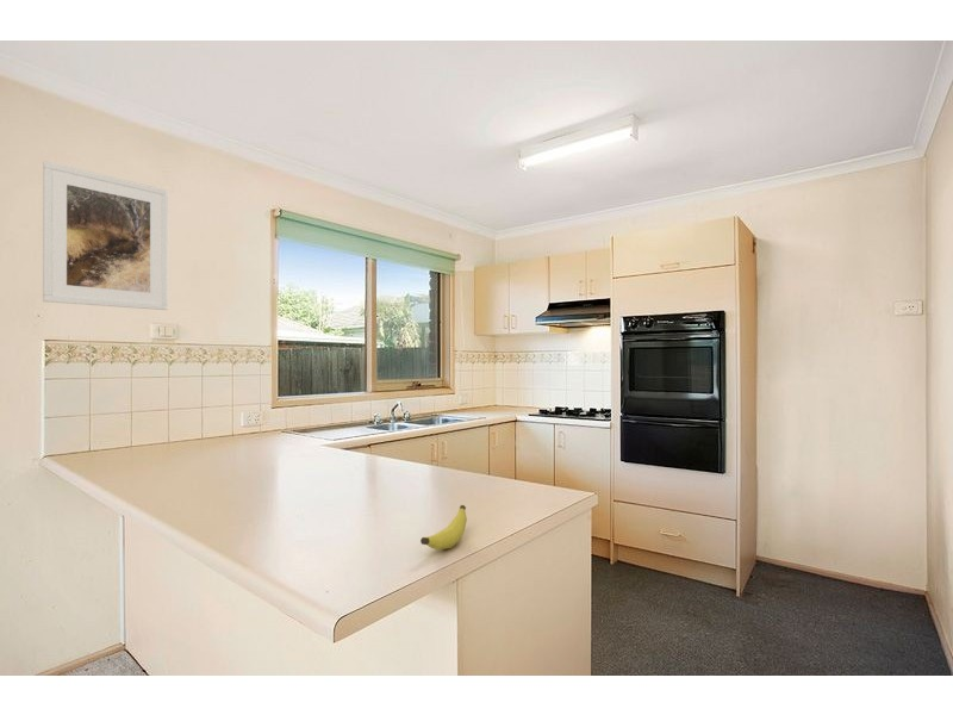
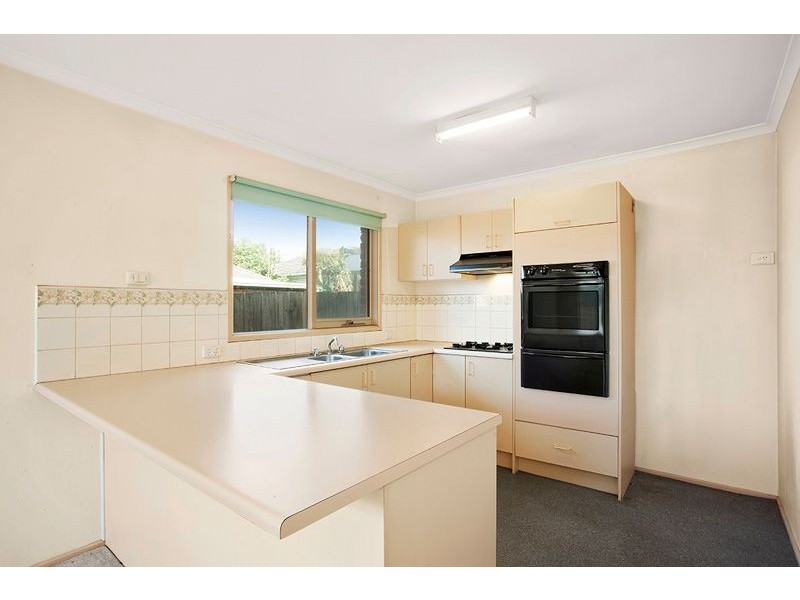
- banana [419,504,468,551]
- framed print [42,160,169,311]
